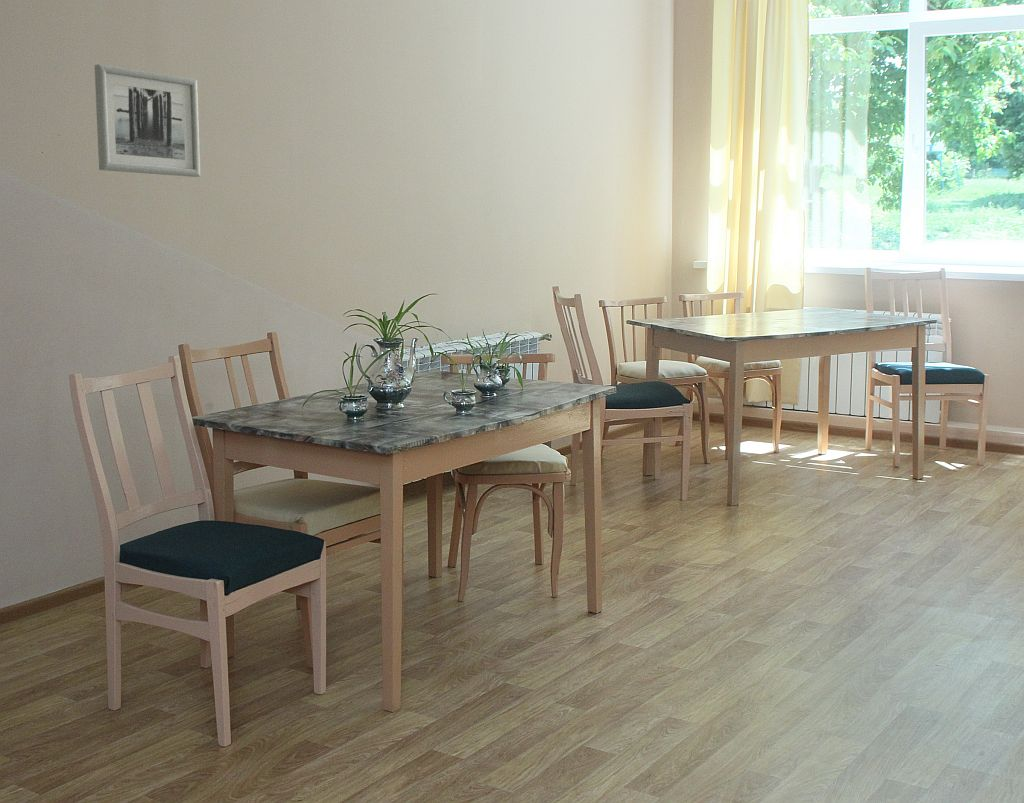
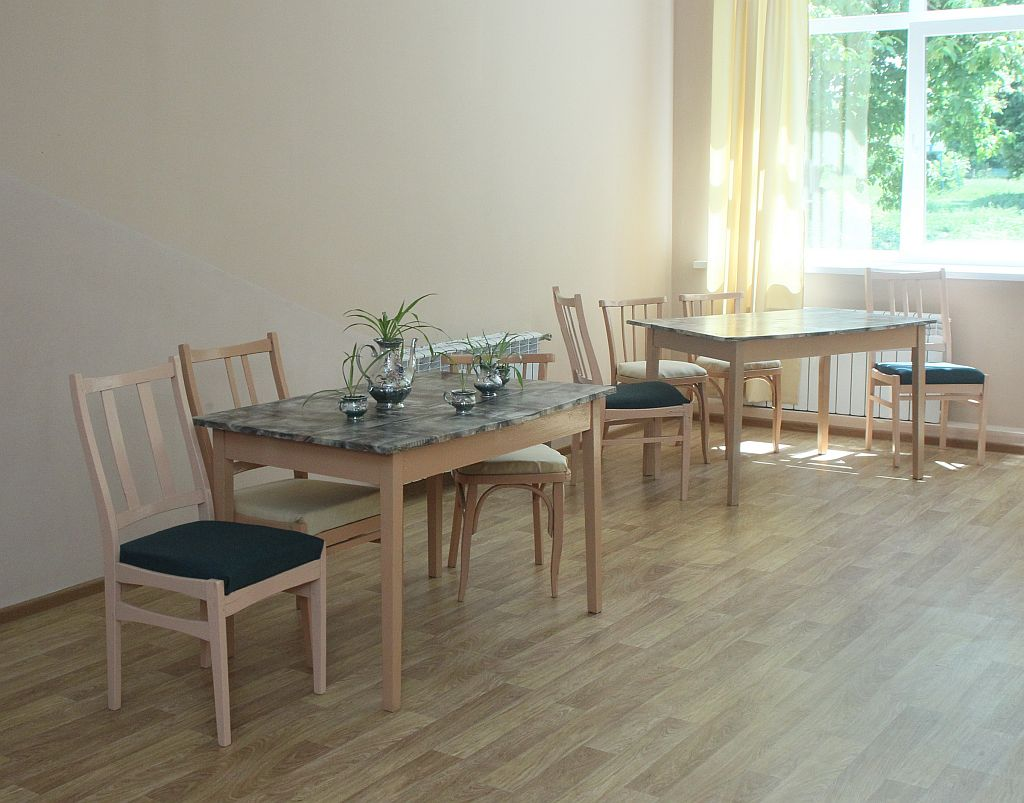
- wall art [94,63,201,178]
